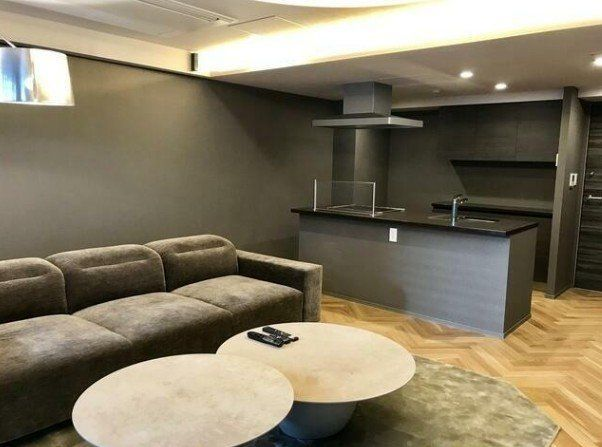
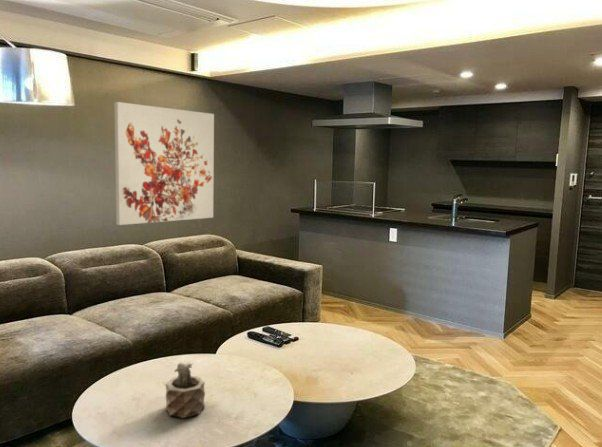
+ succulent plant [165,360,206,419]
+ wall art [114,101,215,226]
